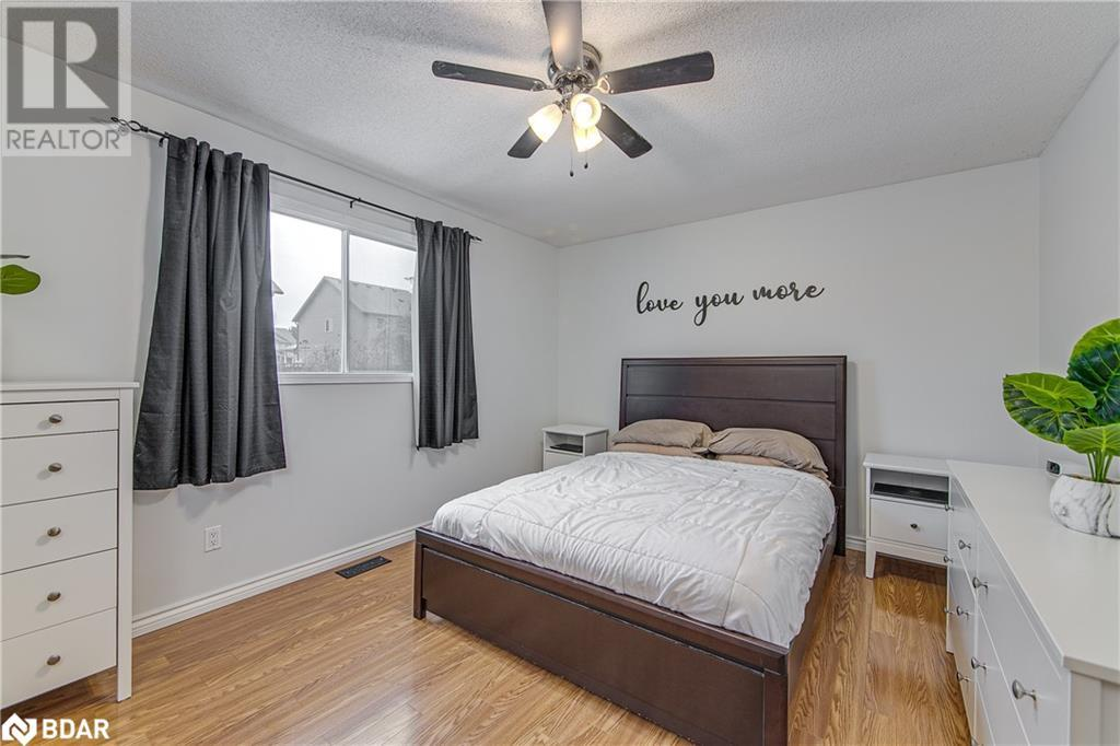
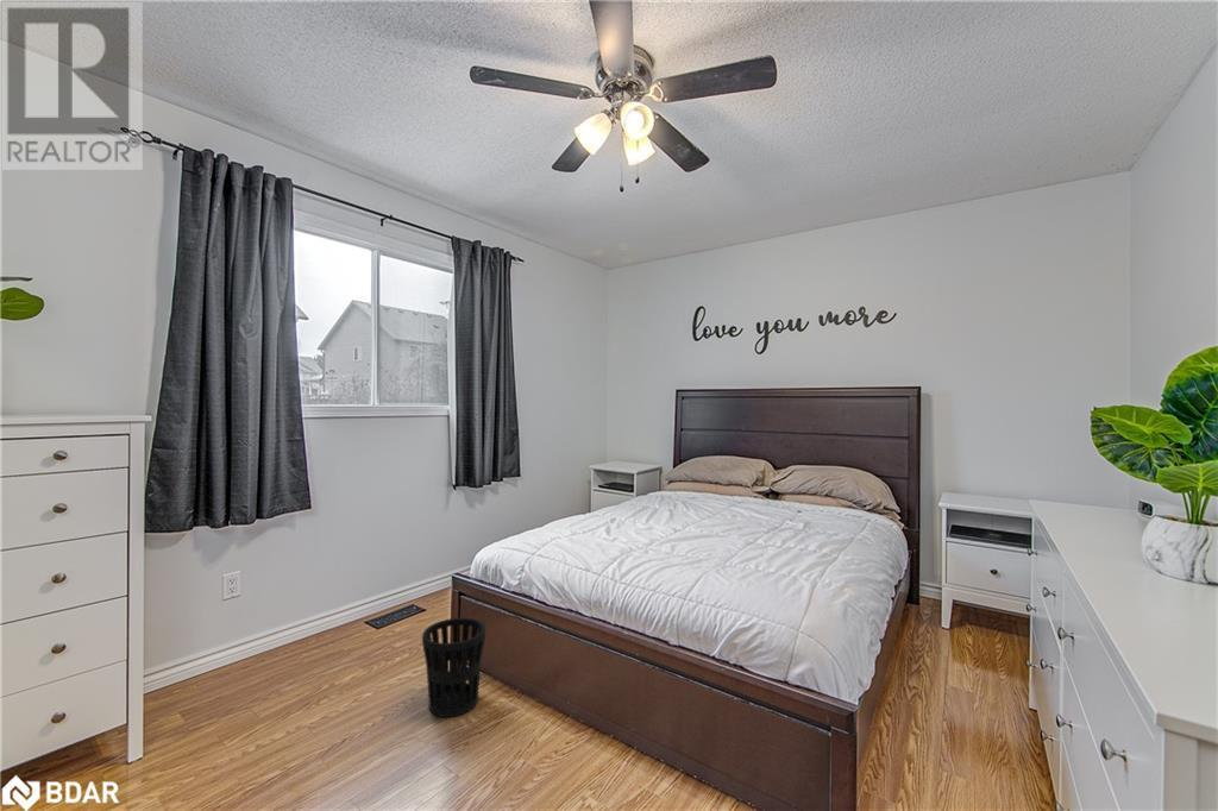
+ wastebasket [421,617,486,718]
